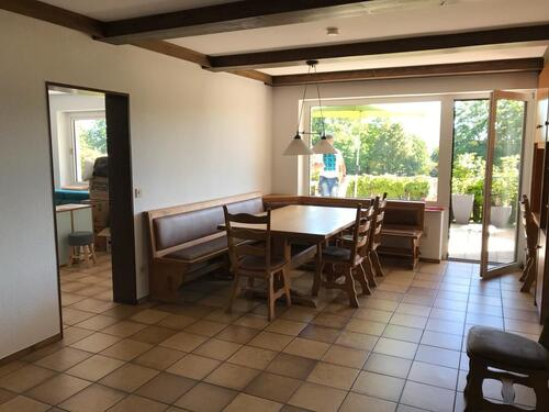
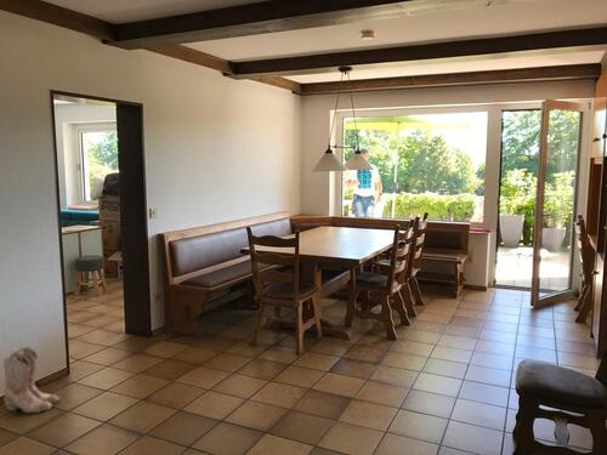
+ boots [2,346,61,414]
